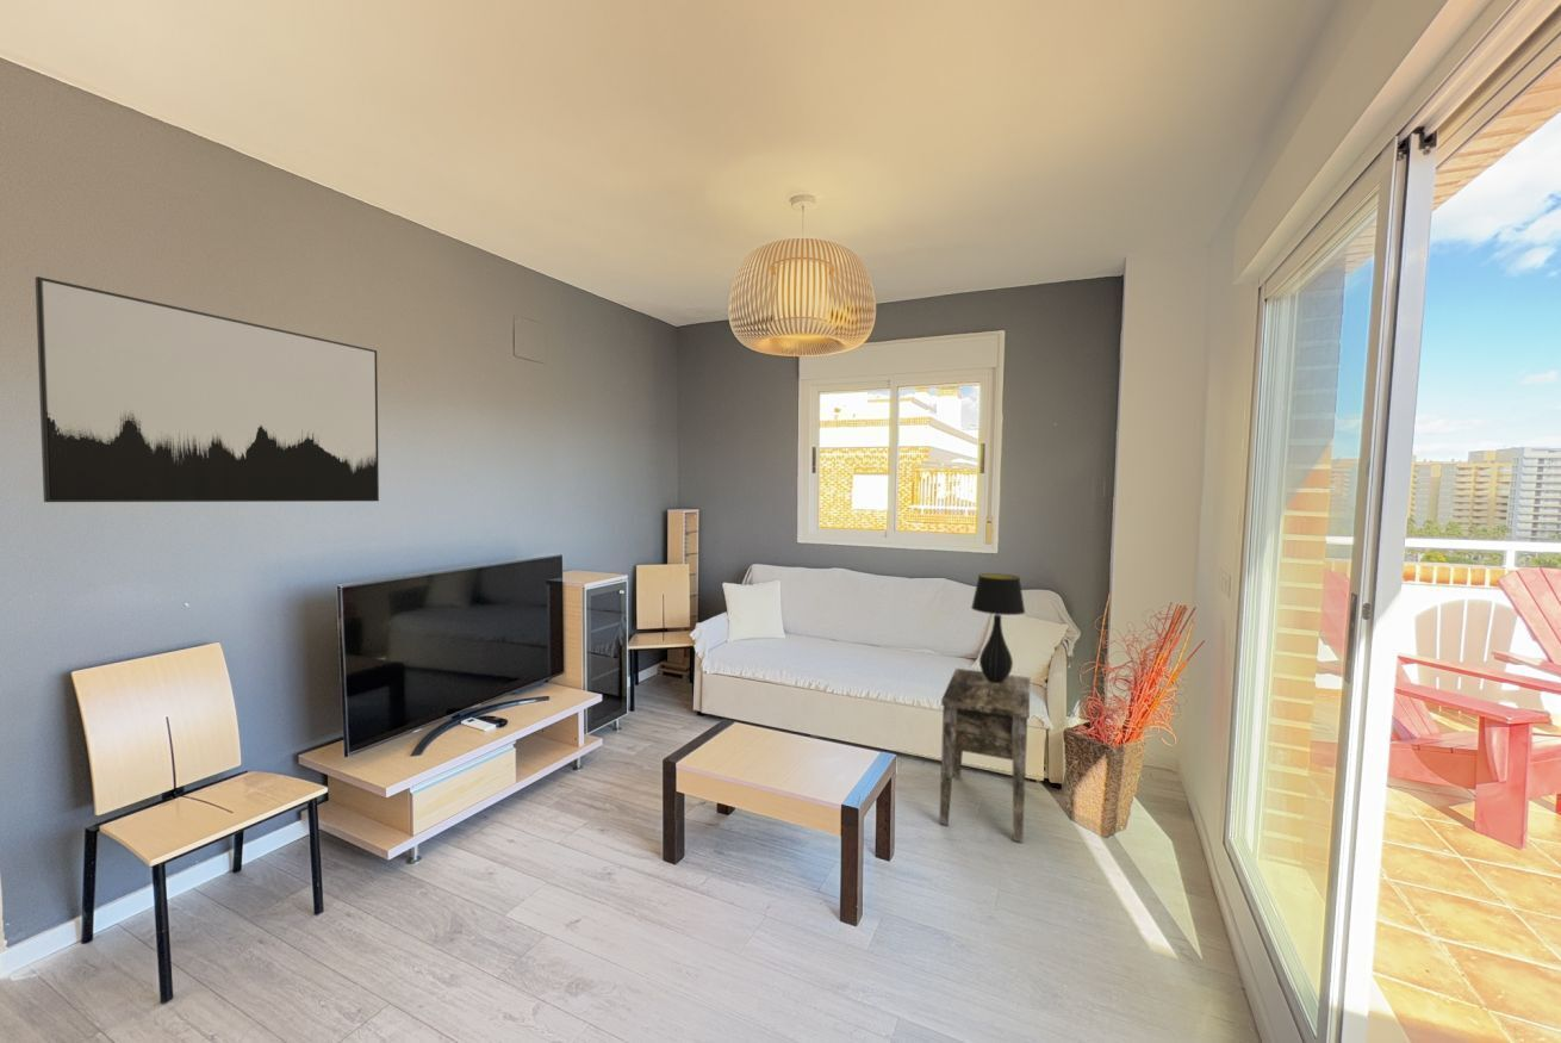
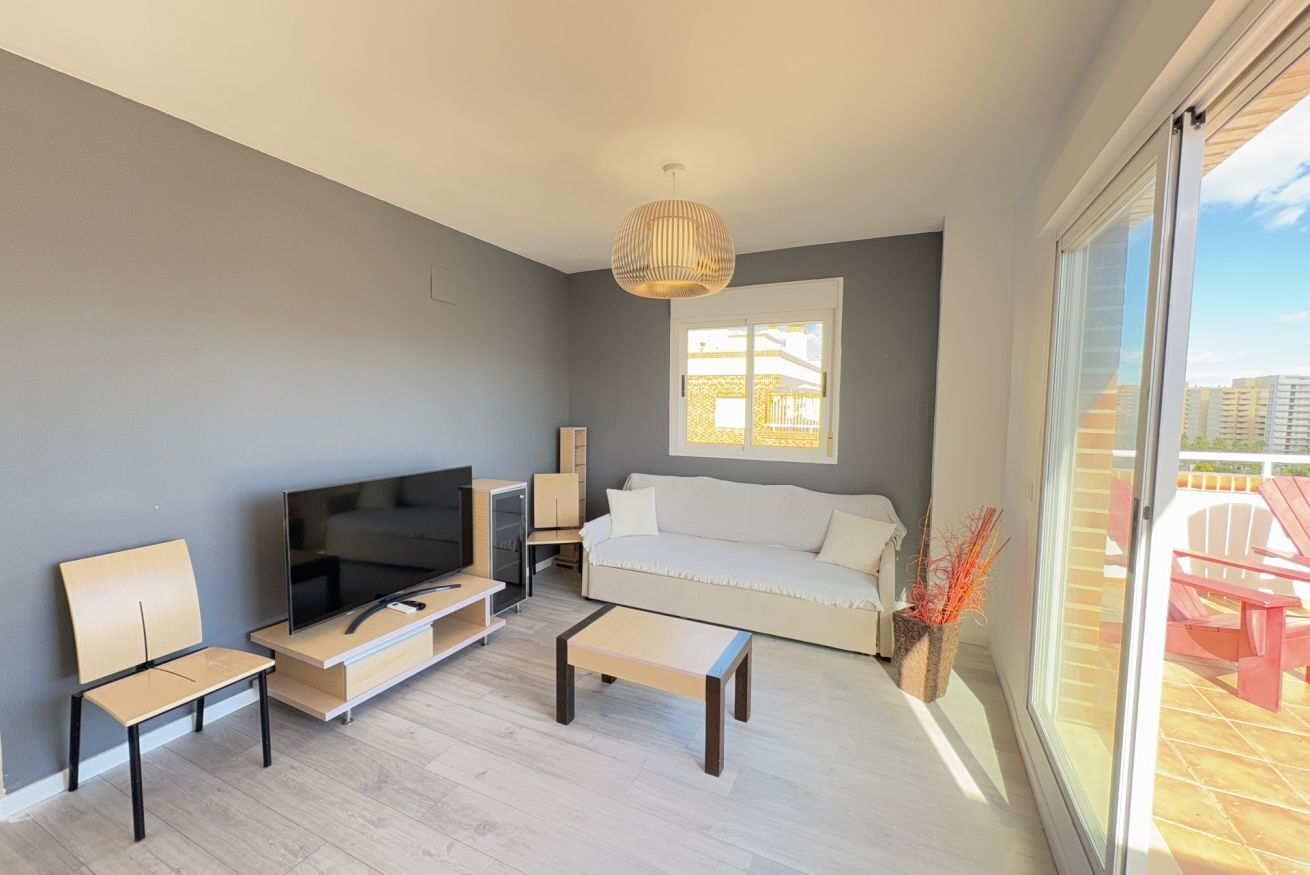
- wall art [35,275,380,503]
- table lamp [970,572,1026,683]
- side table [938,668,1031,844]
